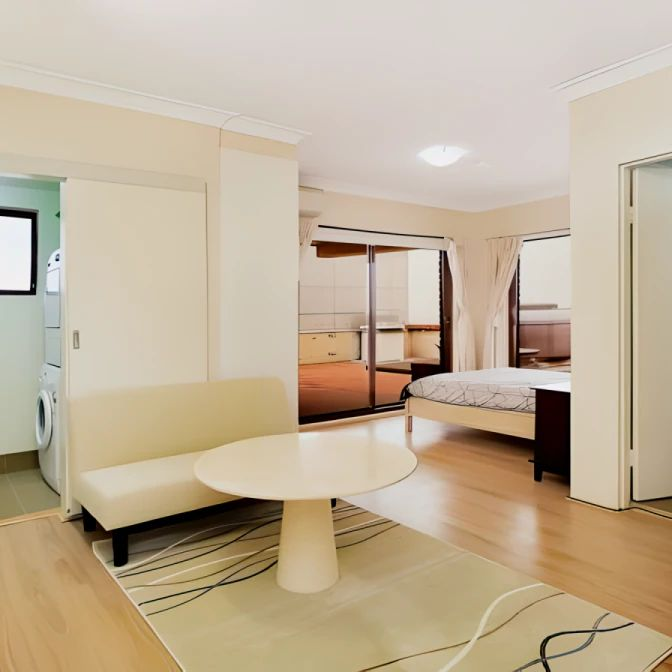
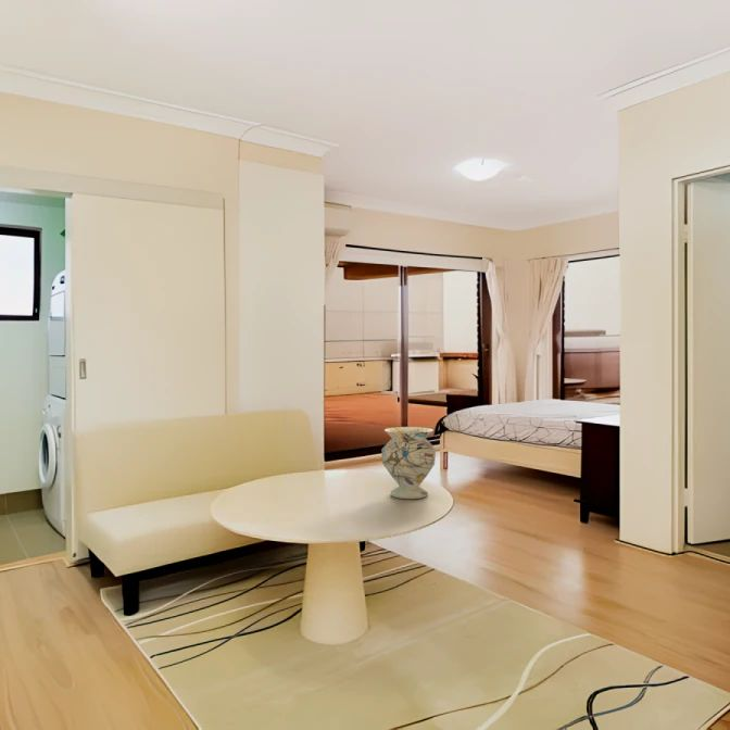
+ decorative vase [381,426,437,500]
